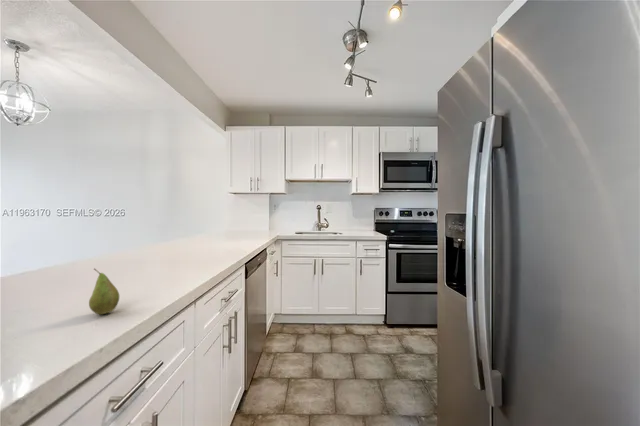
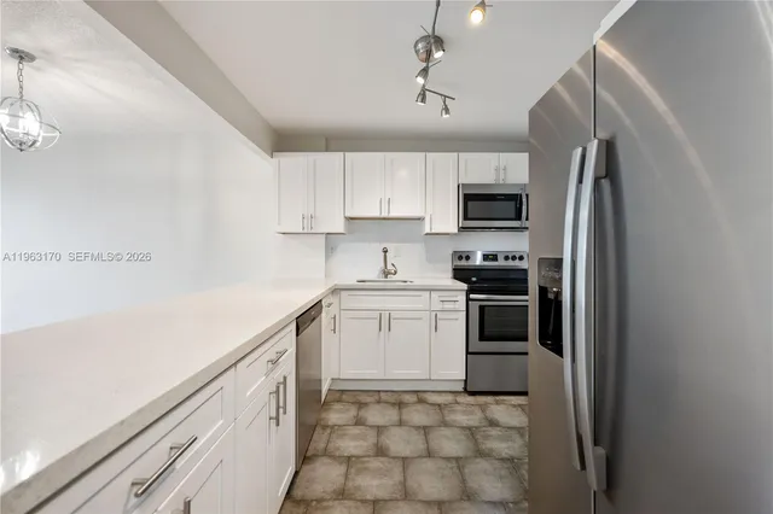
- fruit [88,267,120,315]
